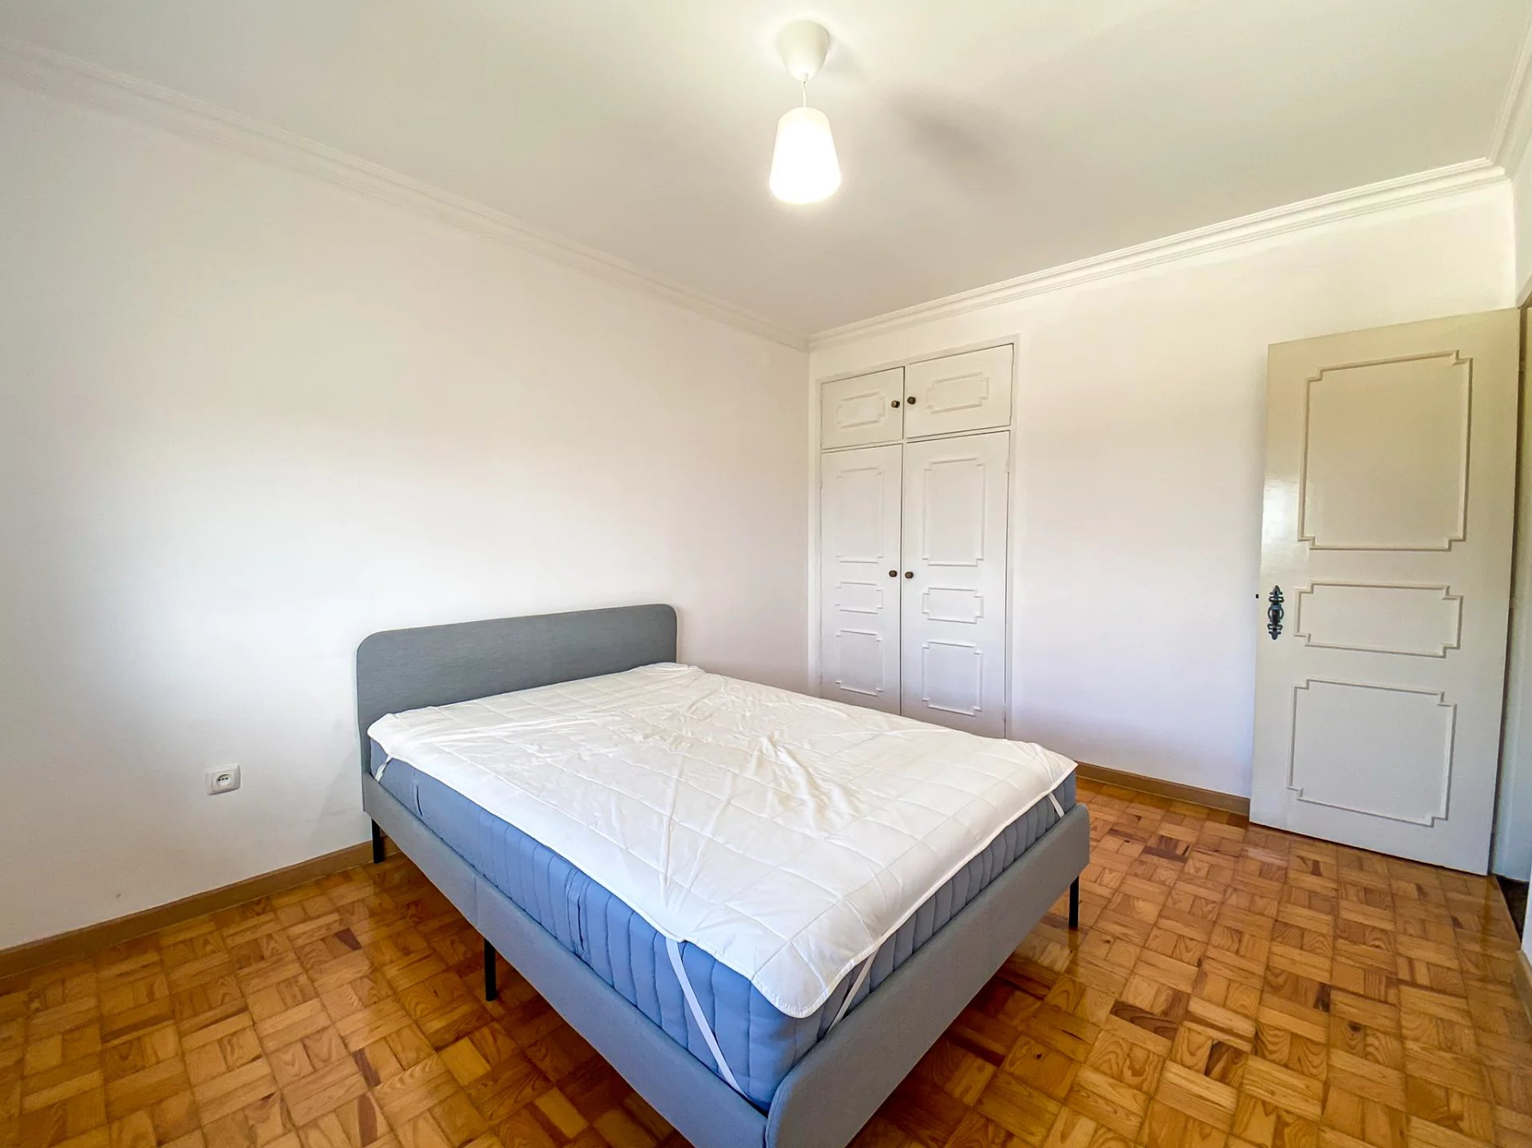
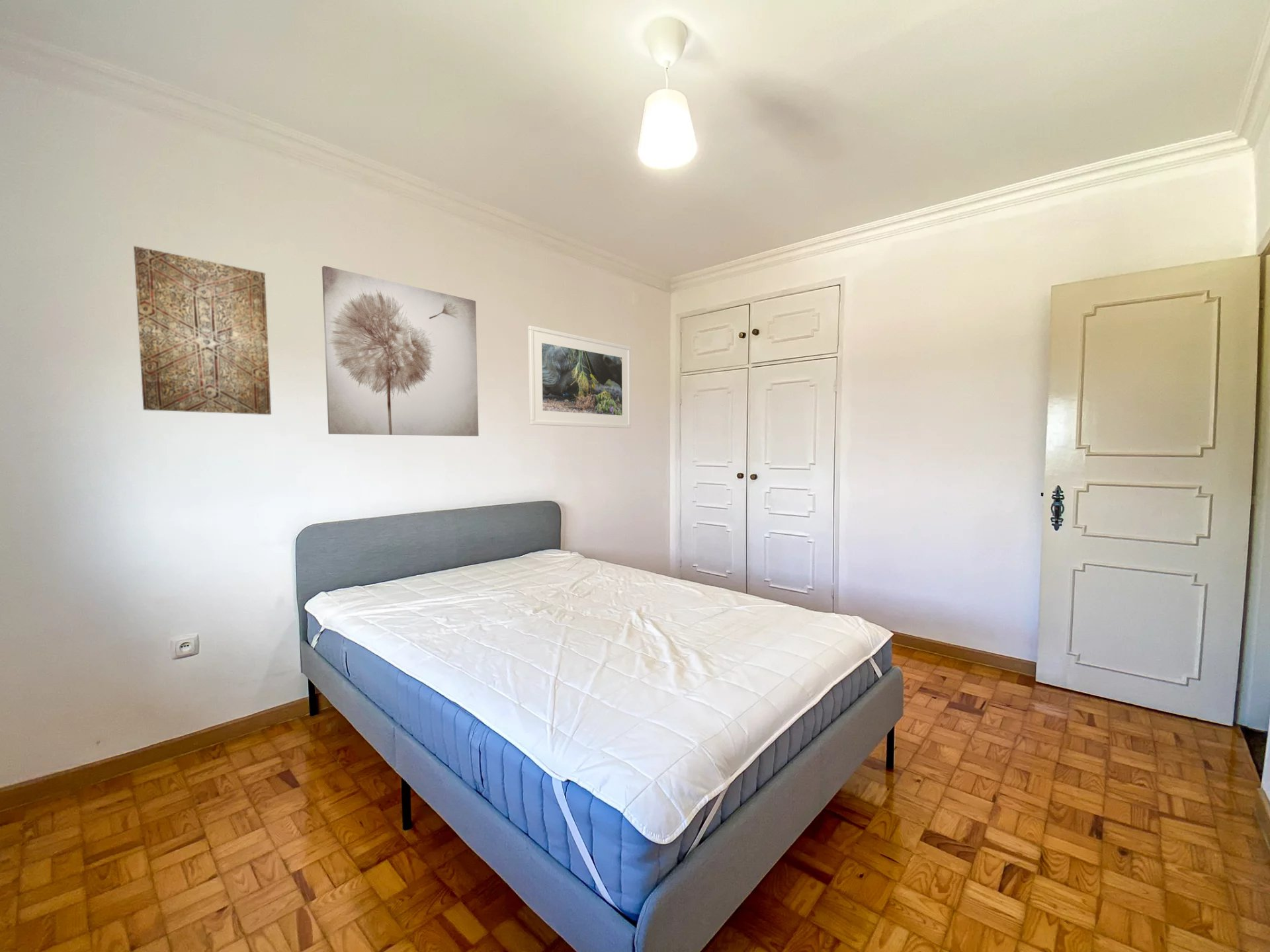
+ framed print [527,325,632,429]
+ wall art [133,245,272,415]
+ wall art [321,265,479,437]
